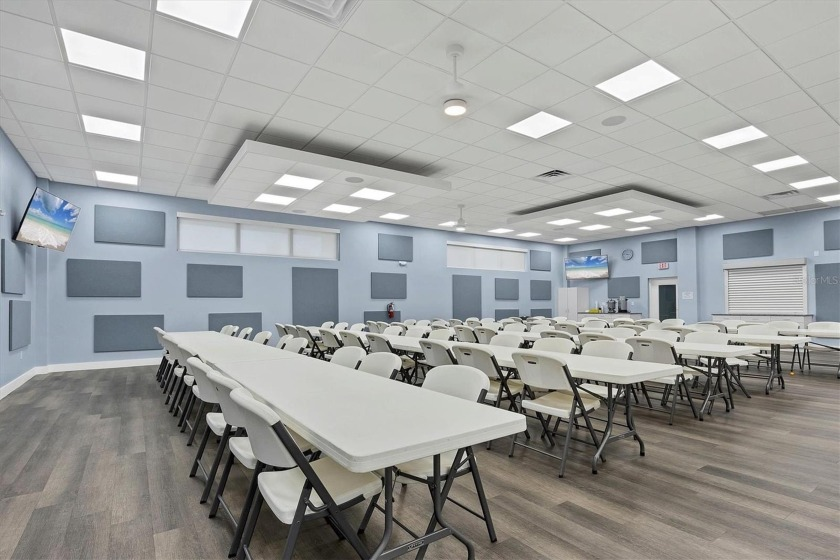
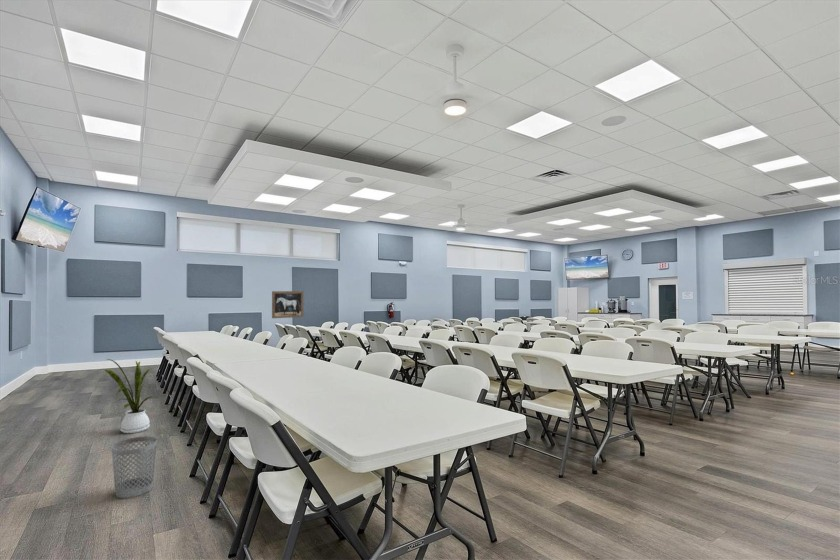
+ wastebasket [111,435,158,499]
+ house plant [104,358,158,434]
+ wall art [271,290,304,319]
